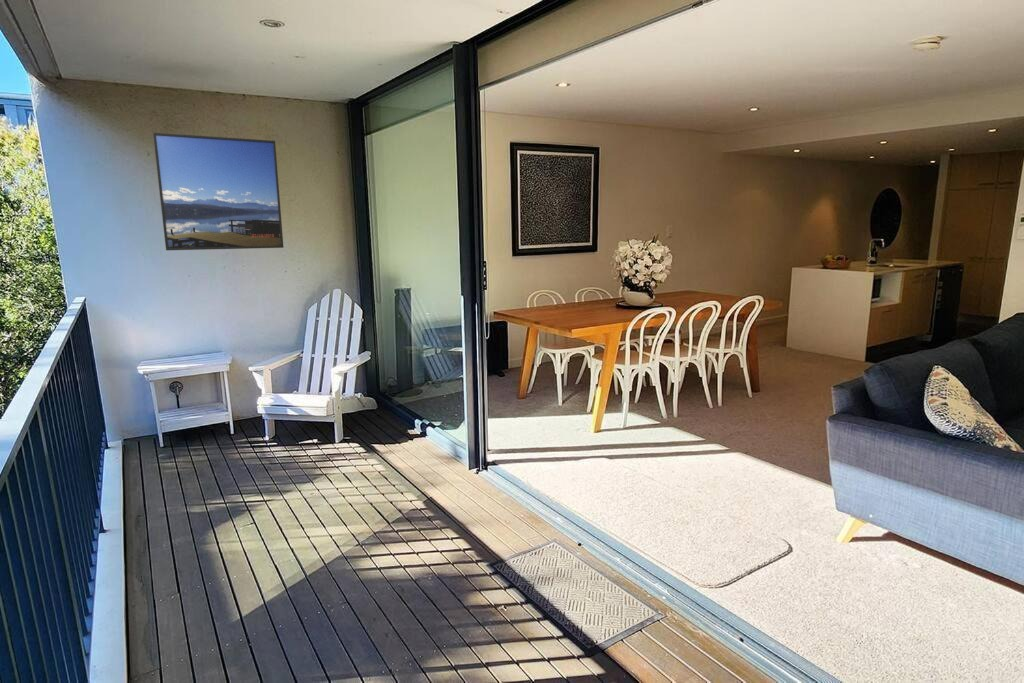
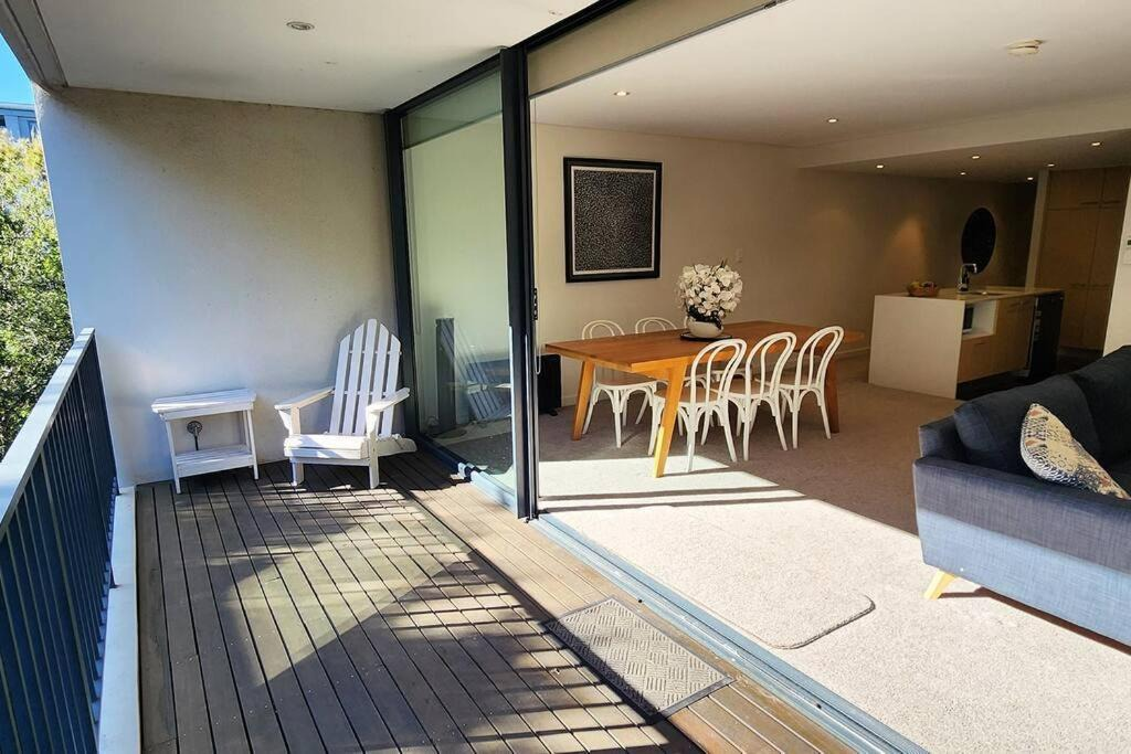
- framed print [152,132,284,251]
